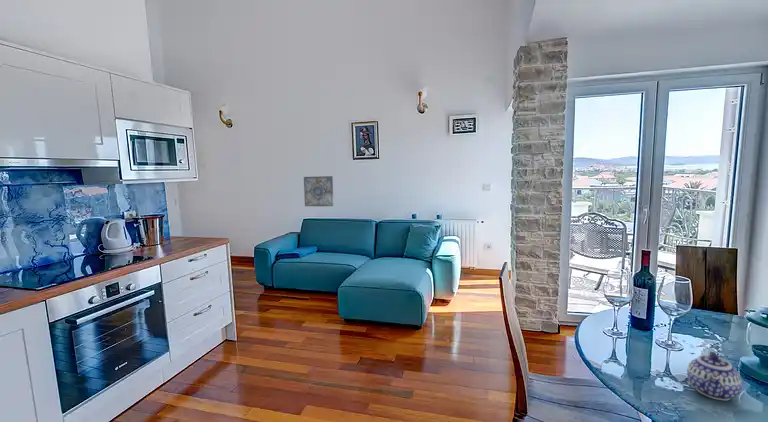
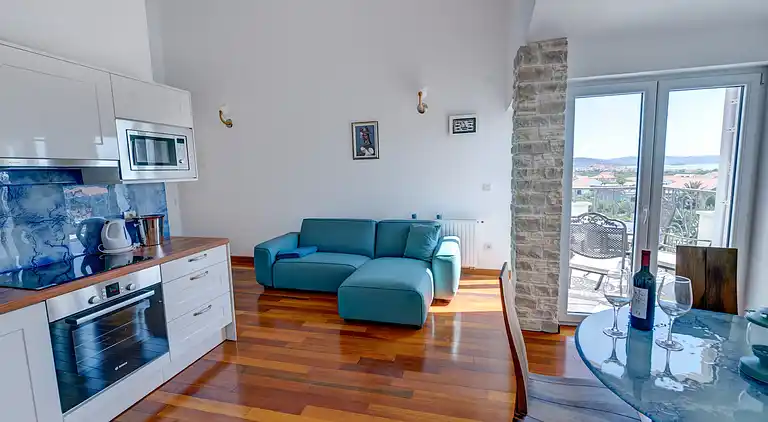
- teapot [686,351,743,401]
- wall art [303,175,335,207]
